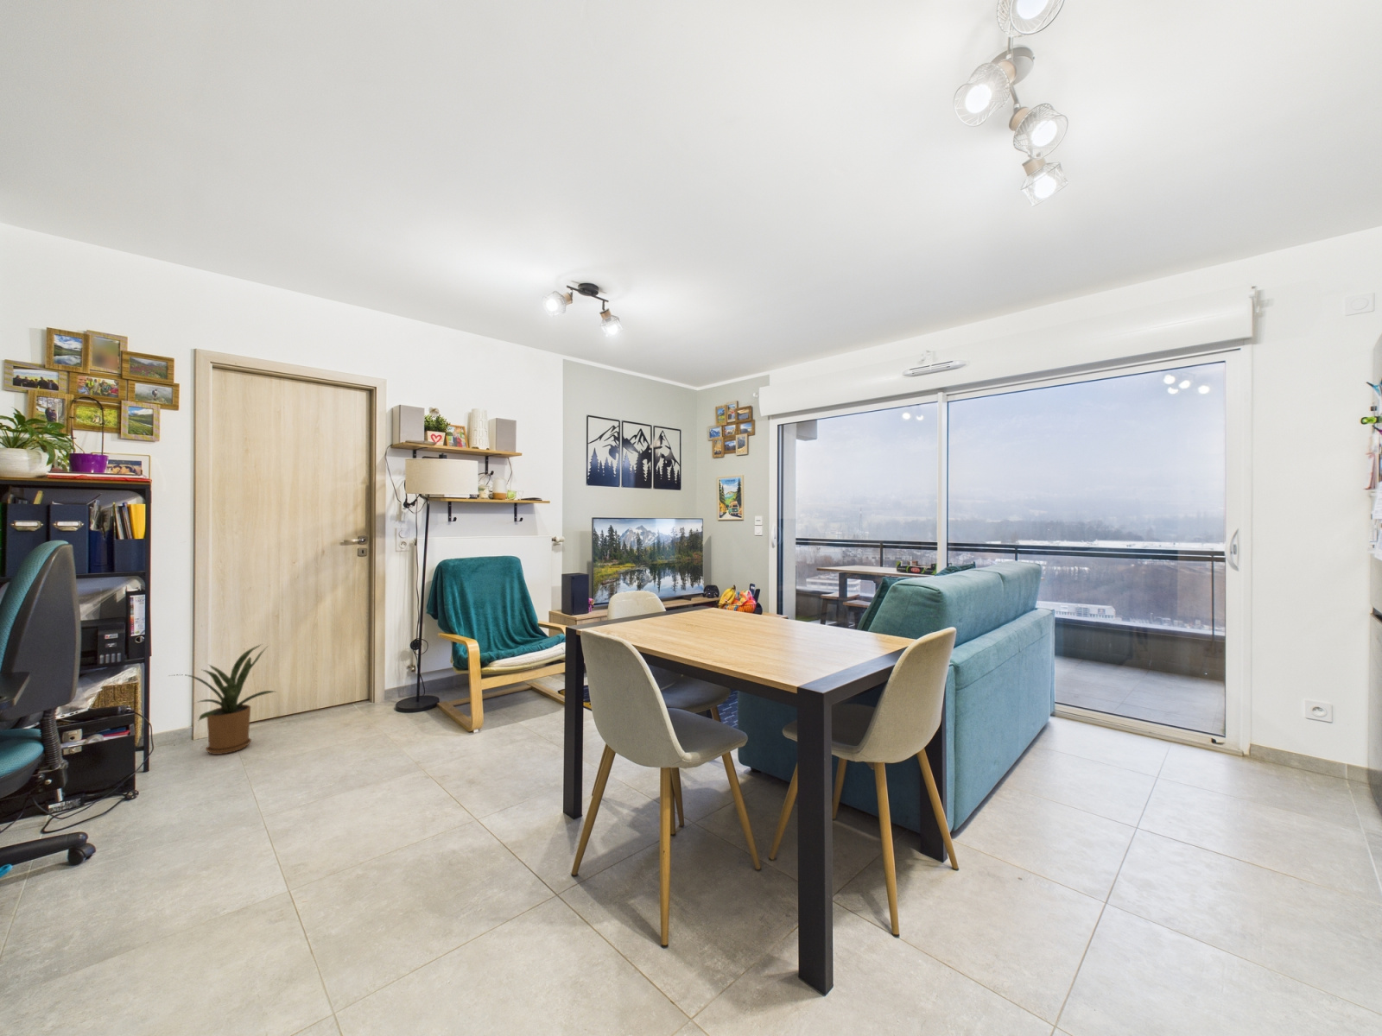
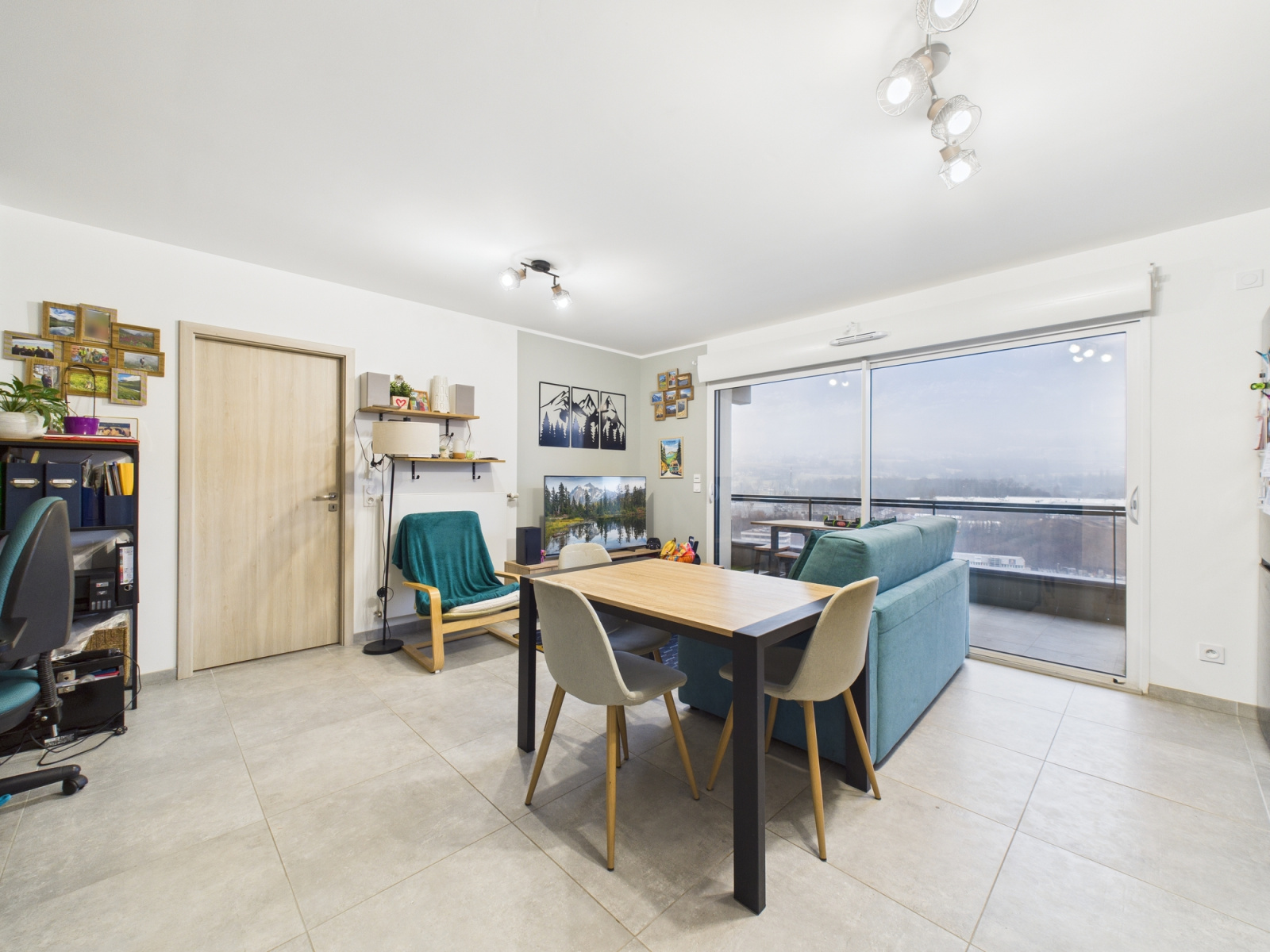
- house plant [170,643,279,755]
